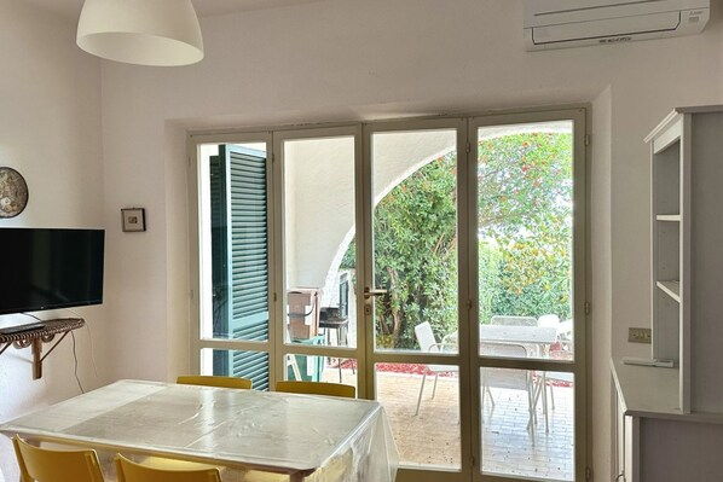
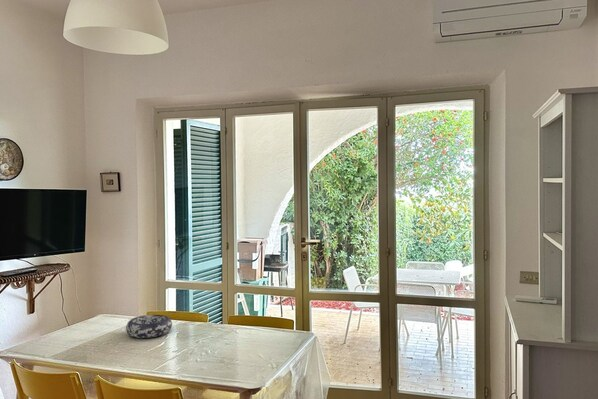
+ decorative bowl [125,314,173,339]
